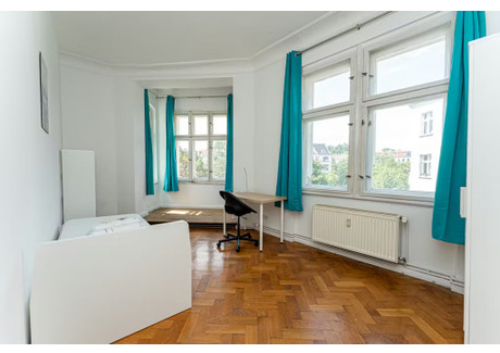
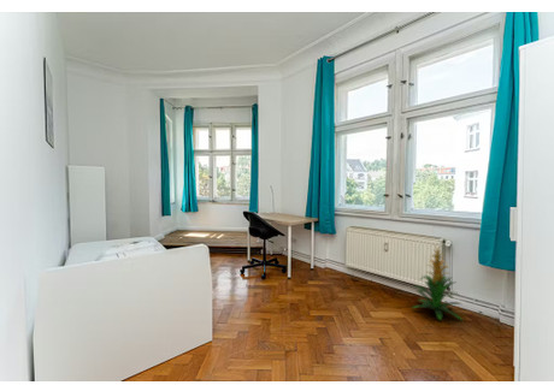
+ indoor plant [412,244,464,321]
